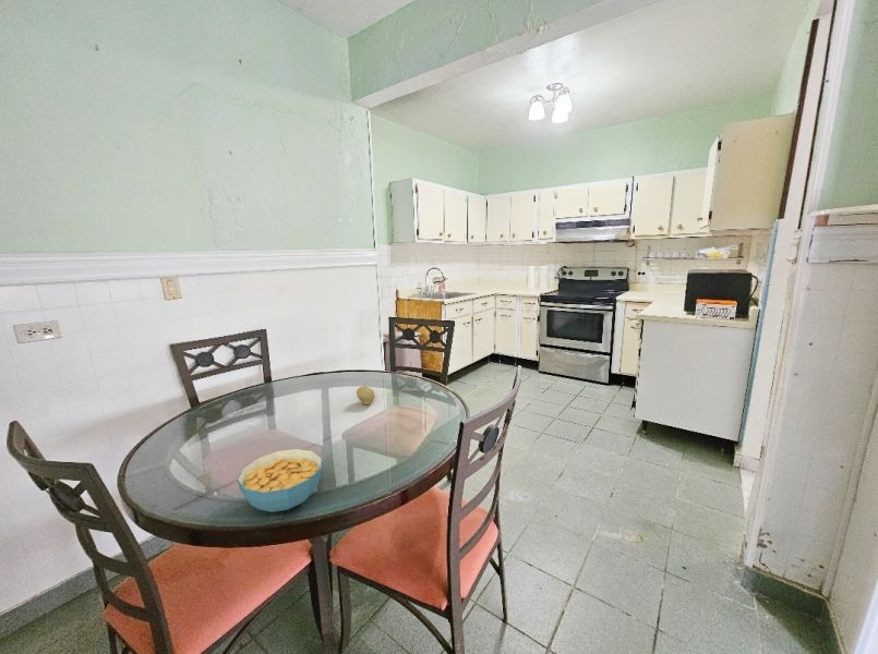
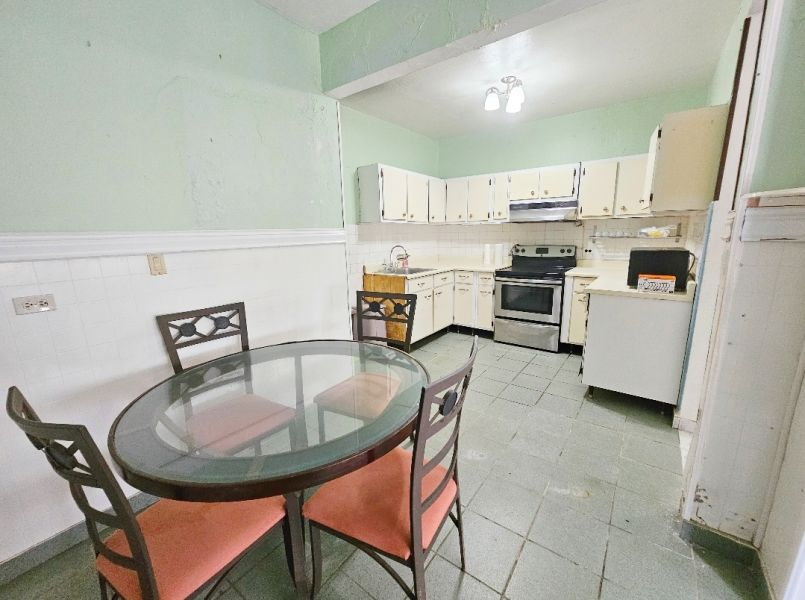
- fruit [356,382,376,405]
- cereal bowl [237,448,323,513]
